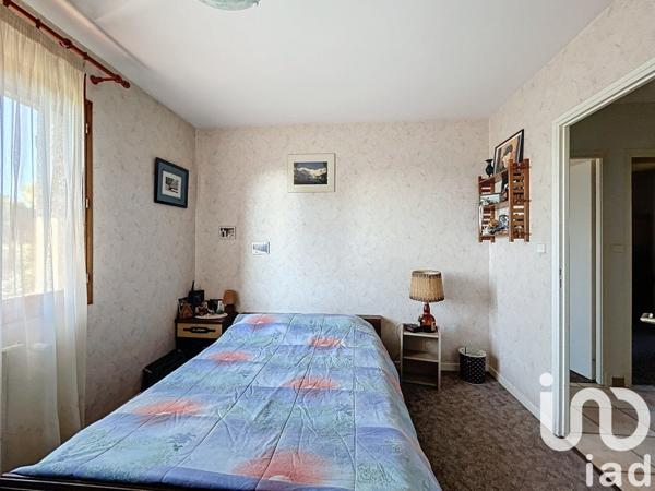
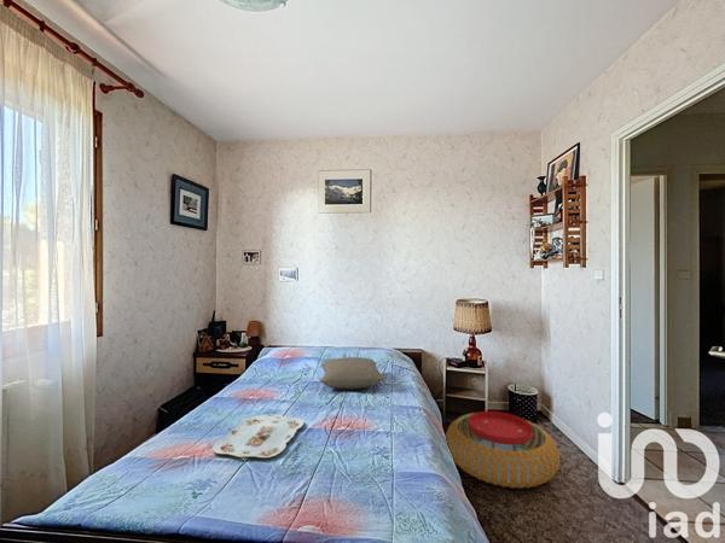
+ pouf [445,410,561,490]
+ pillow [318,356,388,391]
+ serving tray [211,414,304,459]
